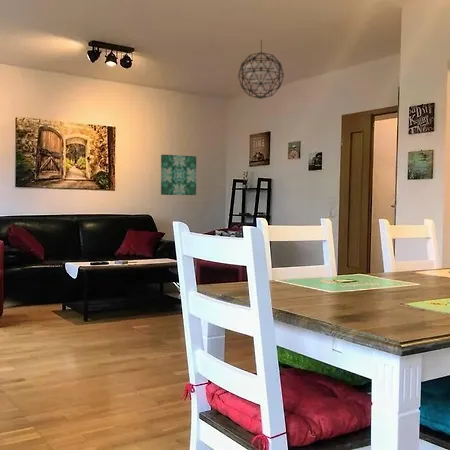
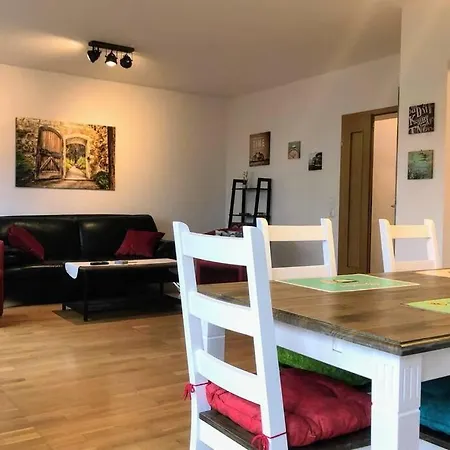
- wall art [160,154,197,196]
- pendant light [237,39,285,100]
